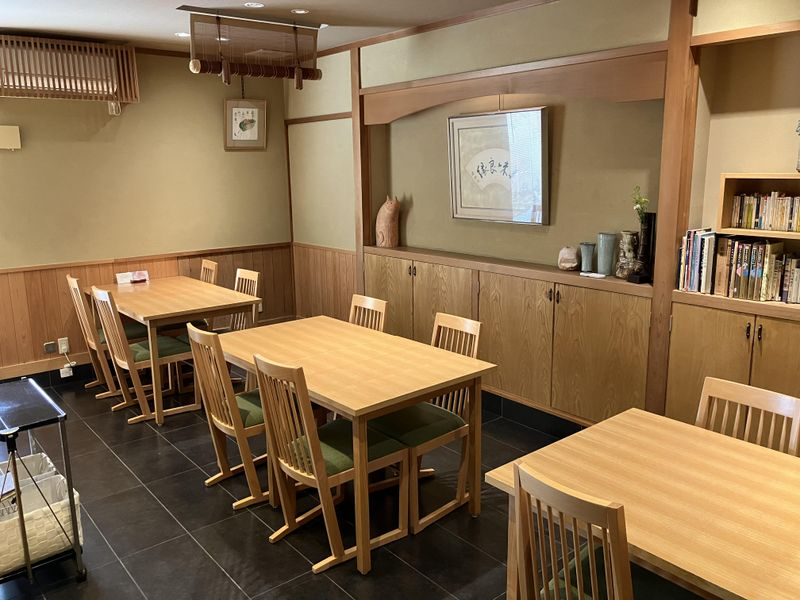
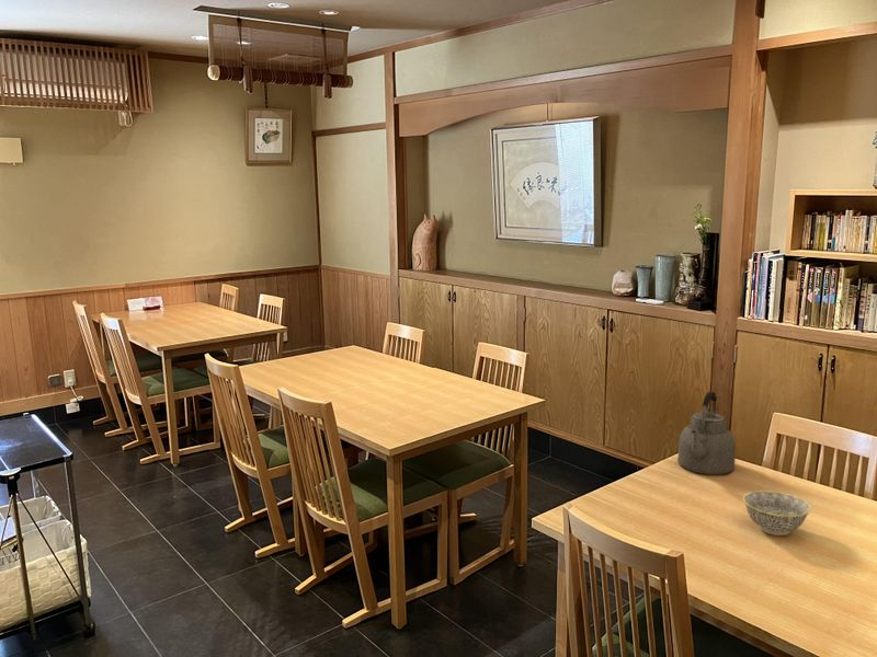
+ bowl [742,489,812,537]
+ kettle [676,391,737,475]
